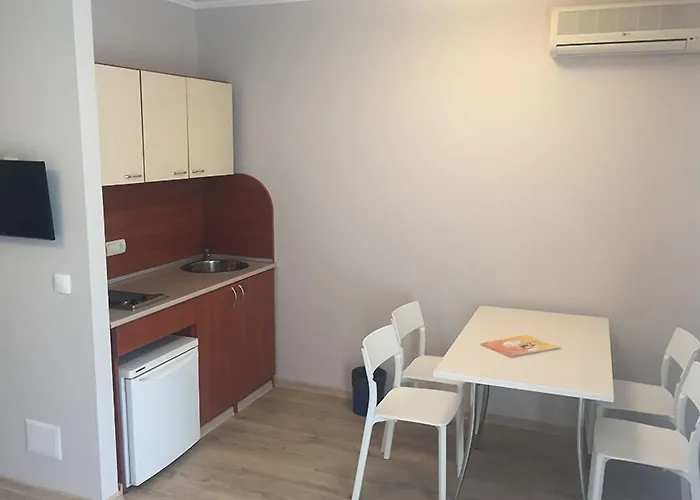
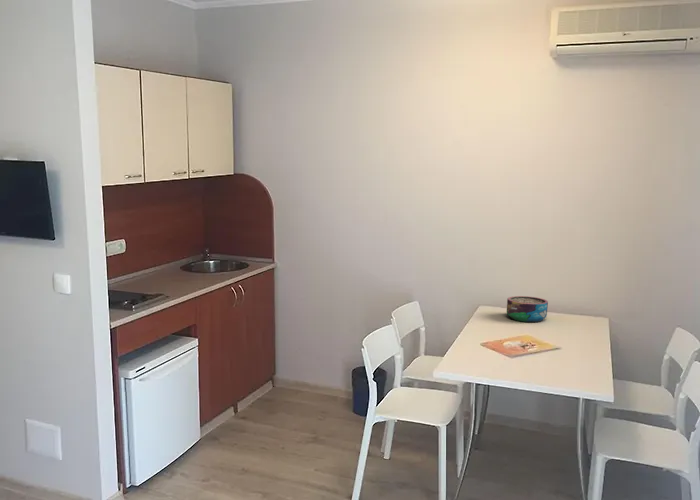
+ bowl [506,295,549,323]
